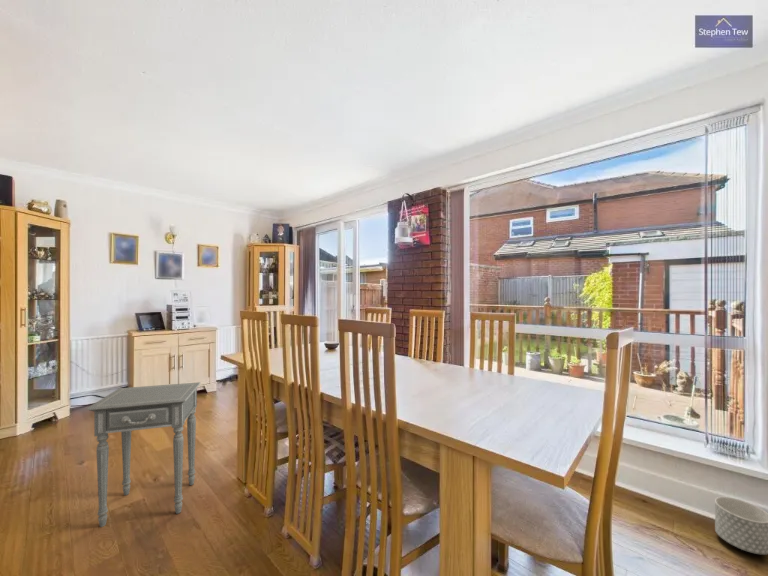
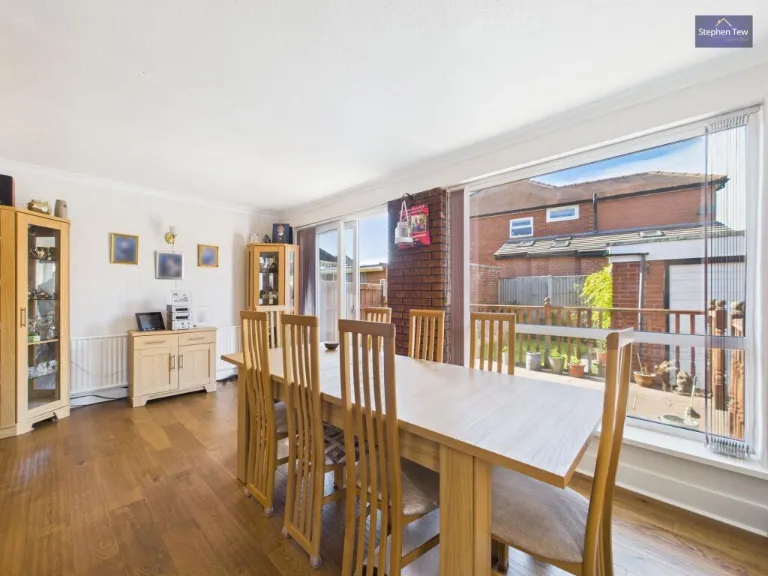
- side table [86,381,201,528]
- planter [714,496,768,556]
